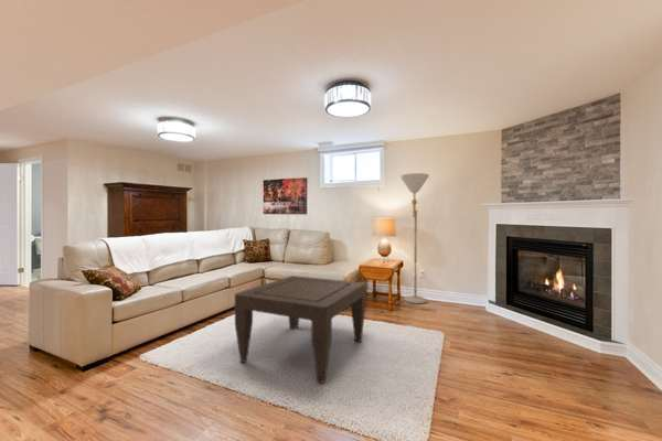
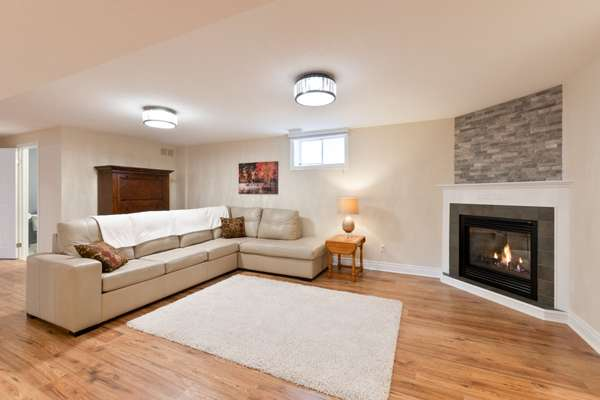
- coffee table [234,275,366,384]
- floor lamp [399,172,430,304]
